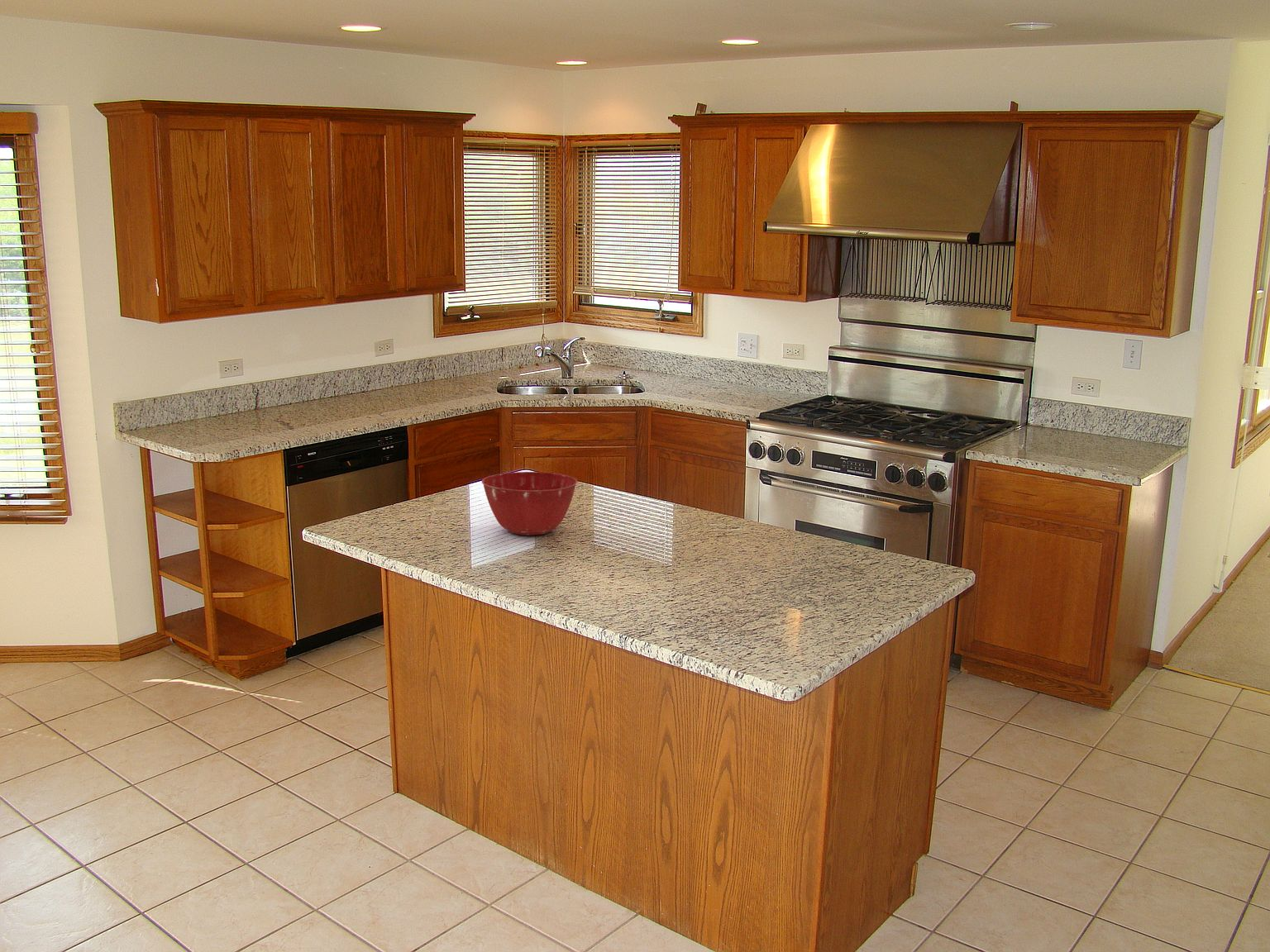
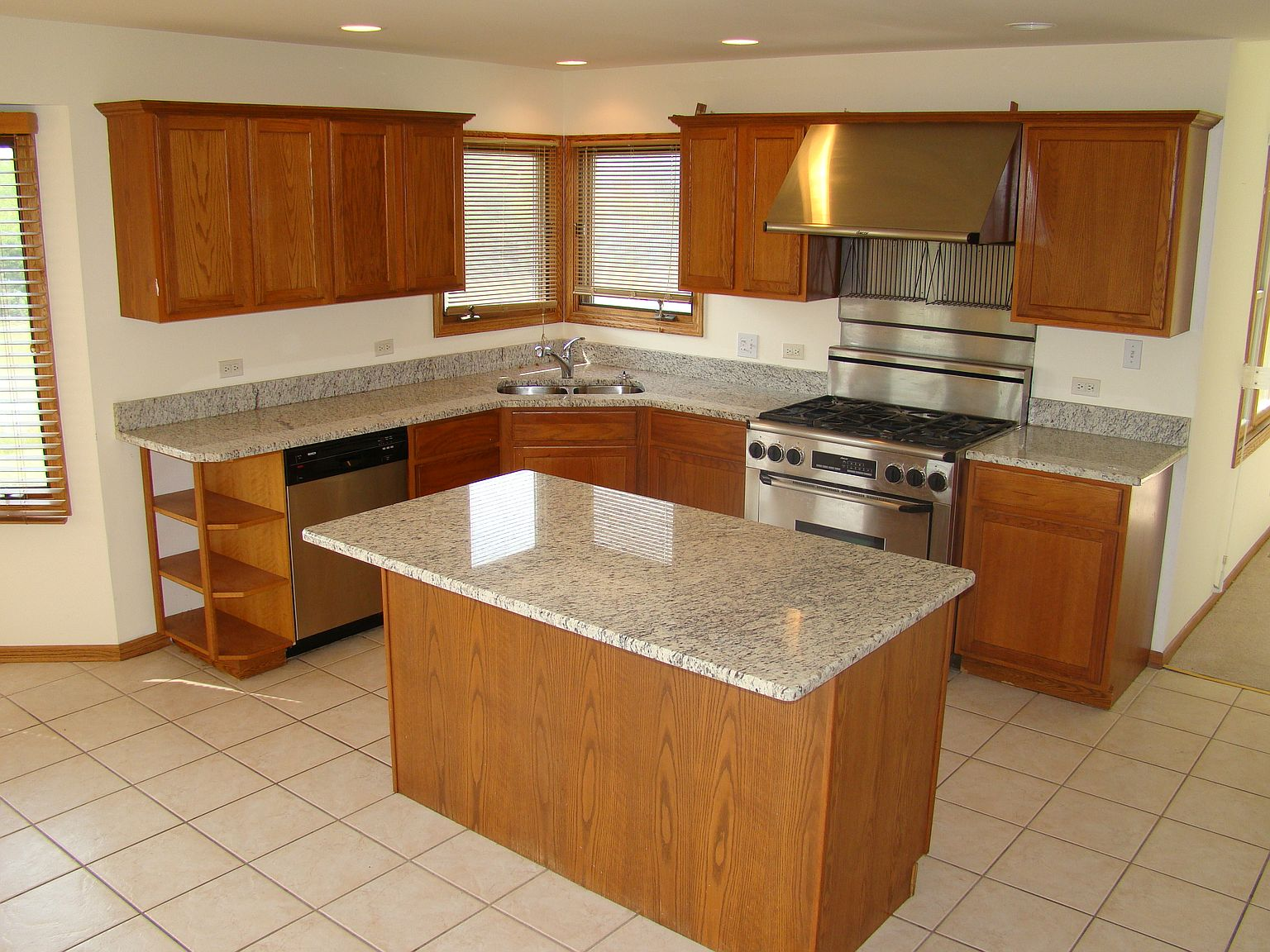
- mixing bowl [481,471,578,535]
